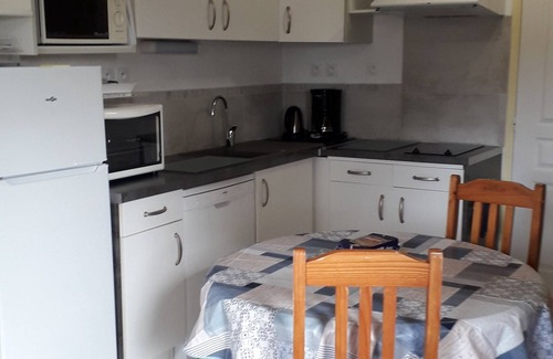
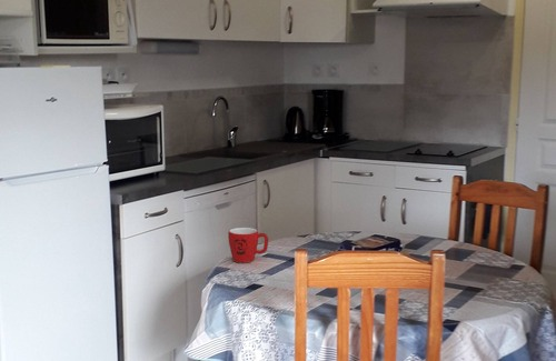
+ mug [227,227,269,263]
